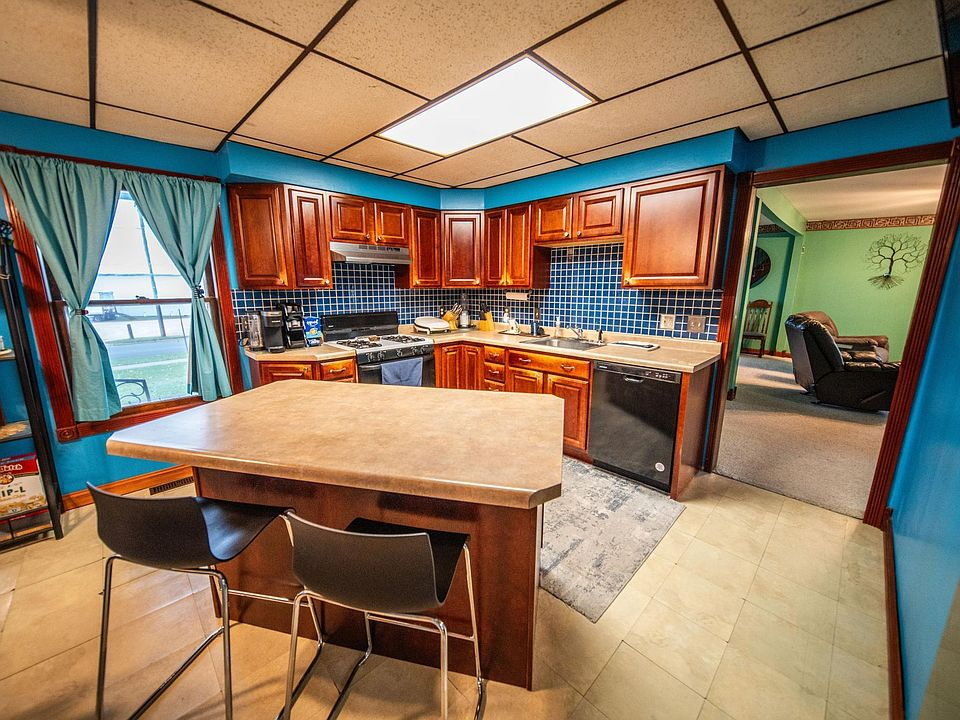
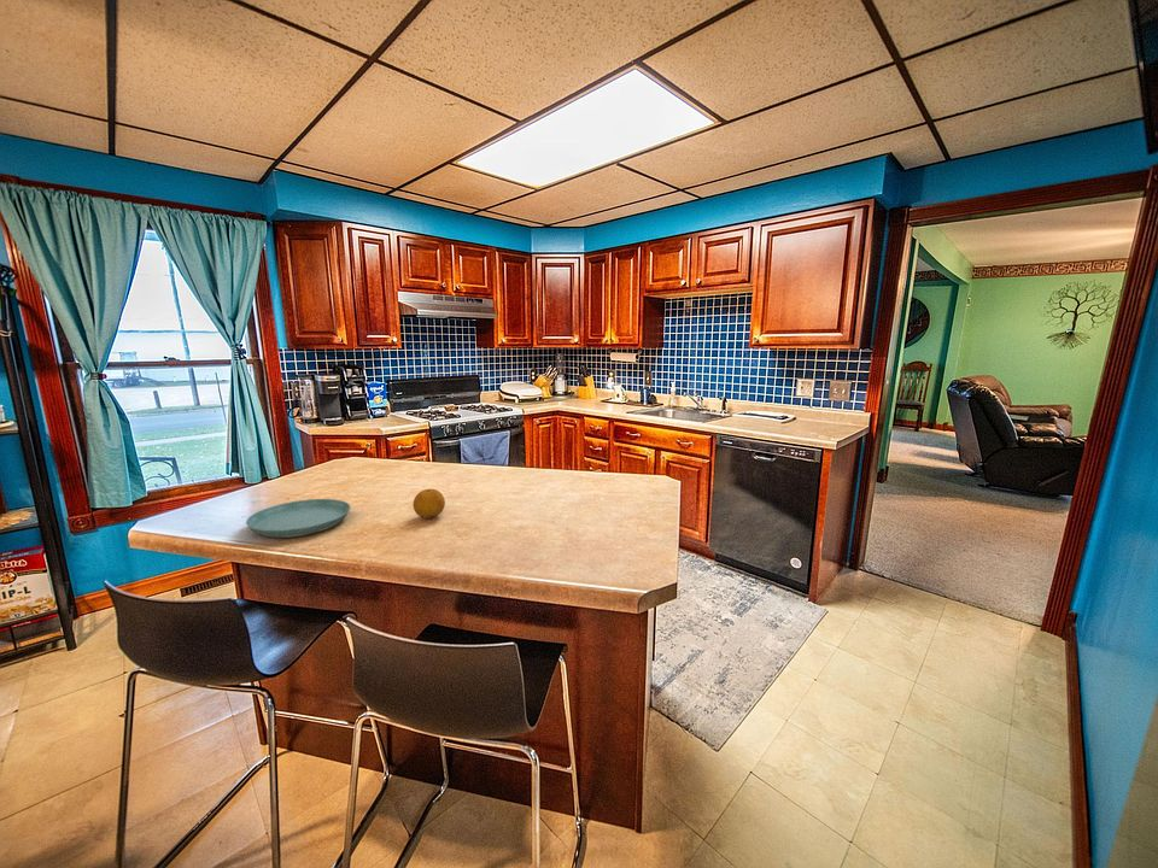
+ fruit [413,488,446,520]
+ saucer [245,498,352,539]
